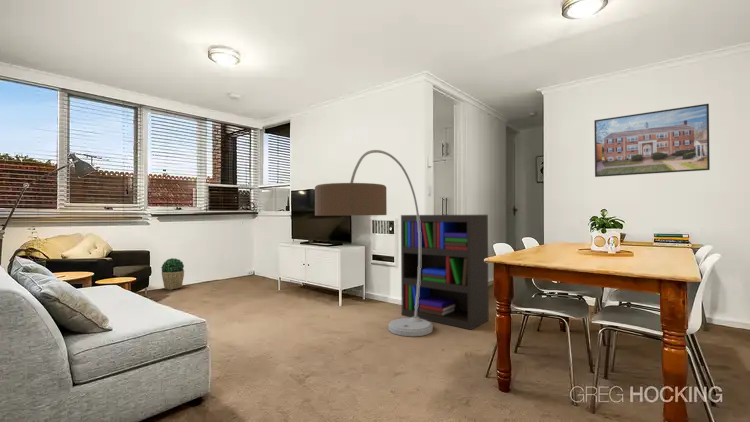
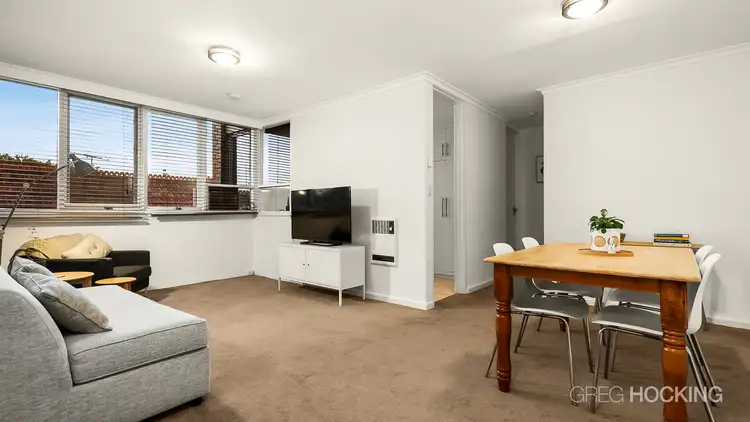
- floor lamp [314,149,434,337]
- potted plant [160,257,185,291]
- bookshelf [400,214,490,331]
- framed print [593,103,711,178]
